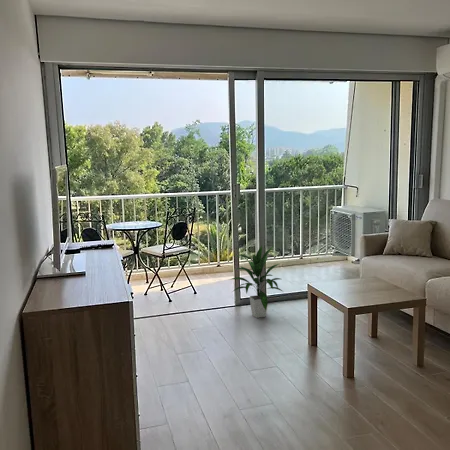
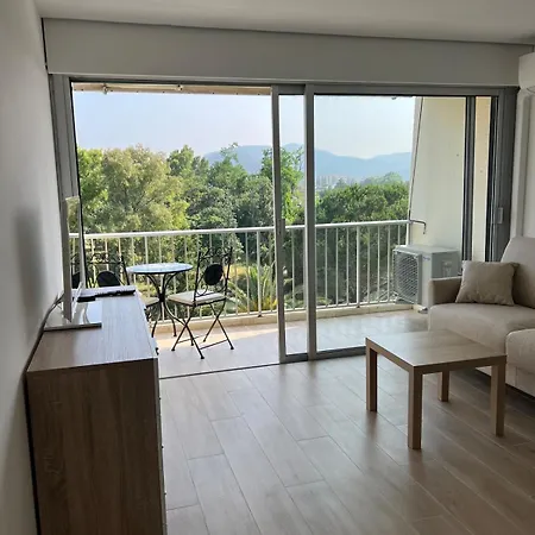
- indoor plant [228,245,283,319]
